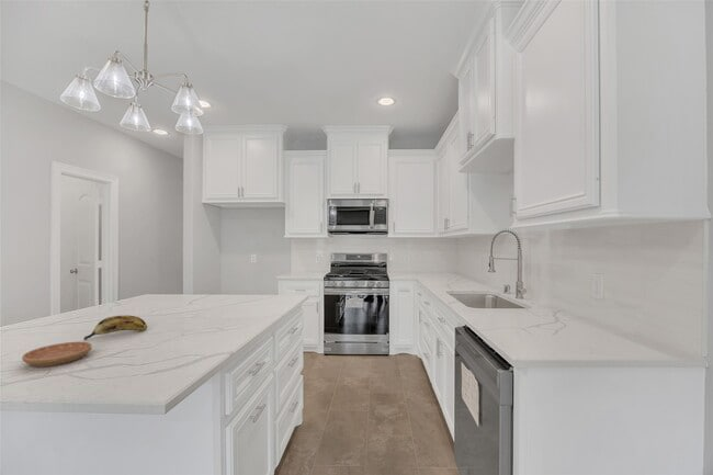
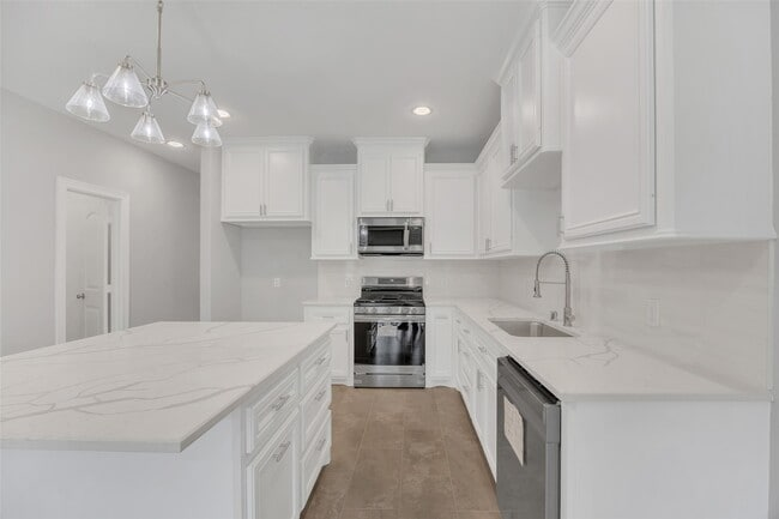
- saucer [21,341,92,367]
- banana [82,314,148,341]
